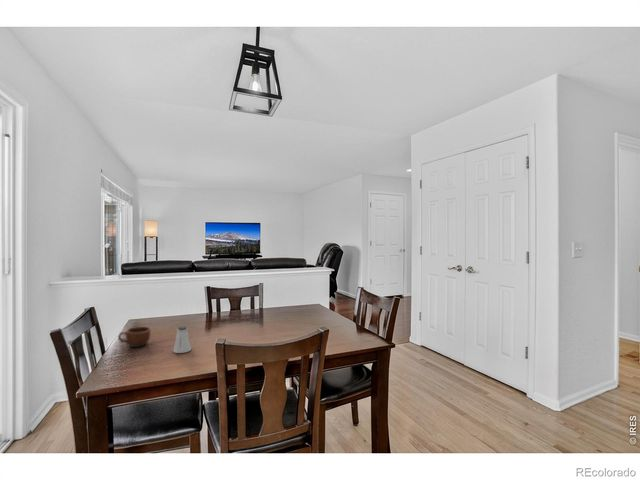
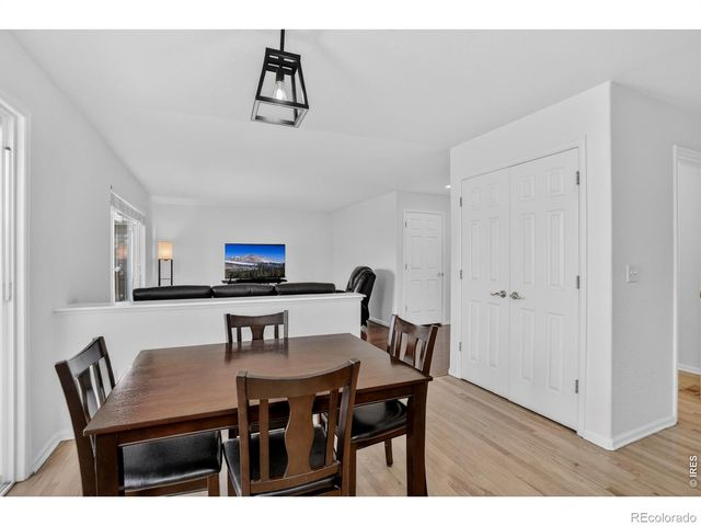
- saltshaker [173,325,192,354]
- mug [117,325,152,348]
